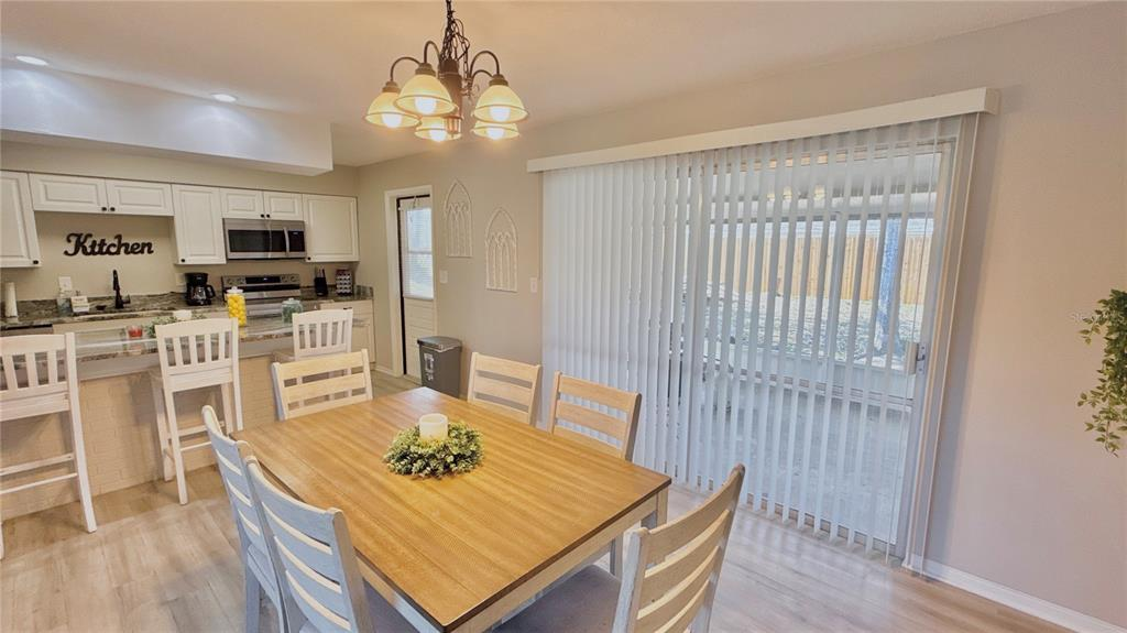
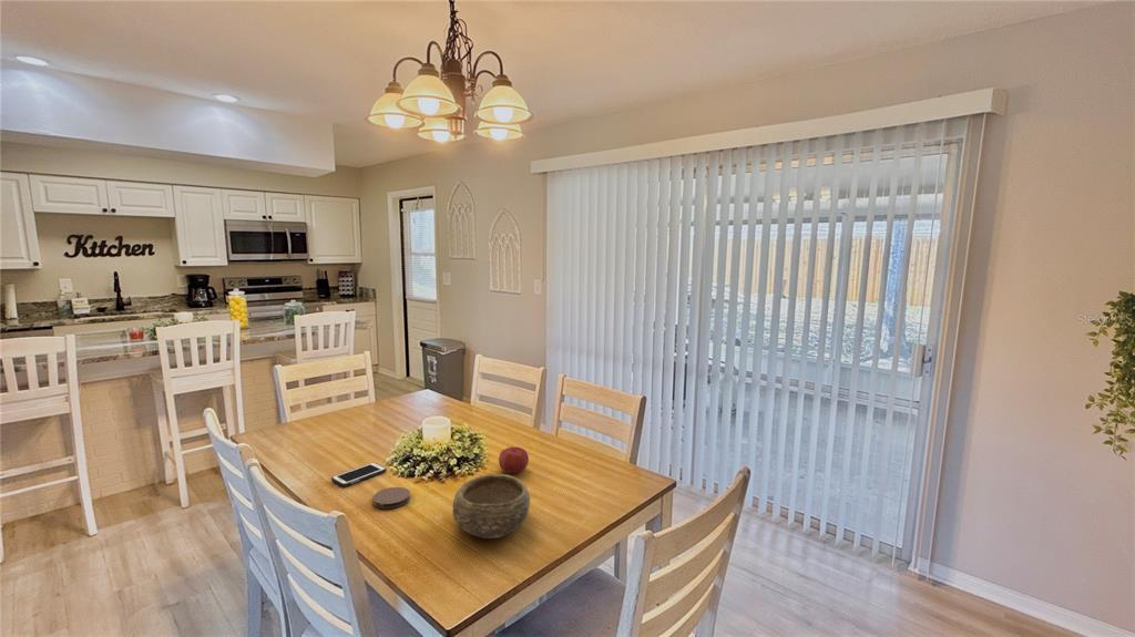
+ coaster [371,486,411,510]
+ cell phone [330,461,387,487]
+ fruit [498,445,530,474]
+ bowl [451,473,531,540]
